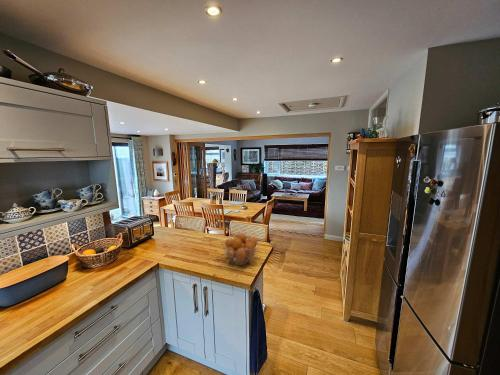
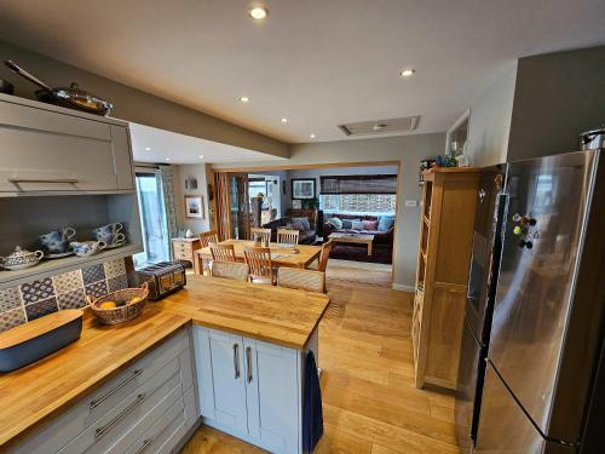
- fruit basket [221,232,259,266]
